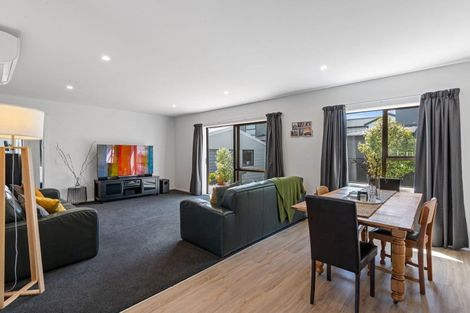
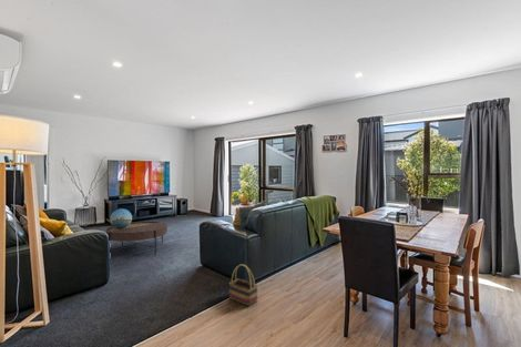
+ coffee table [104,221,168,256]
+ reflective sphere [109,207,133,228]
+ basket [228,263,259,307]
